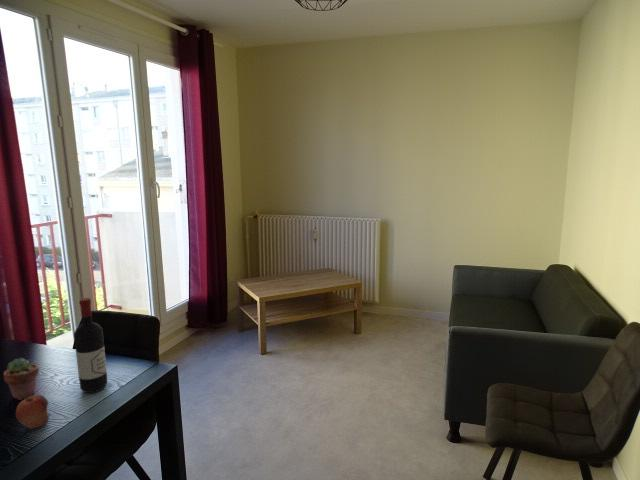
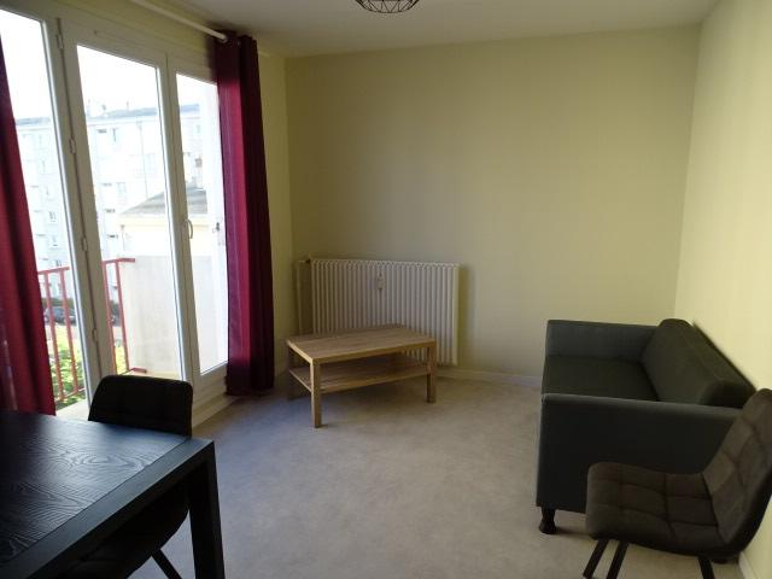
- potted succulent [3,357,40,401]
- fruit [15,394,50,430]
- wine bottle [73,297,108,394]
